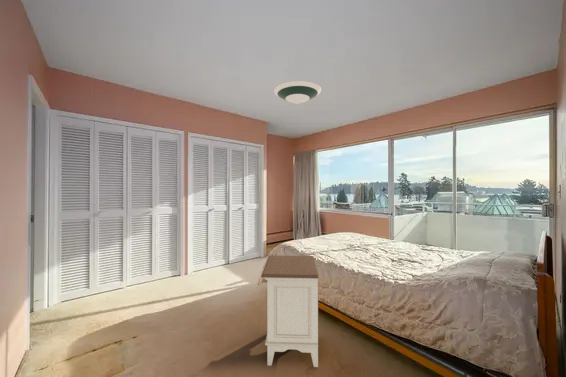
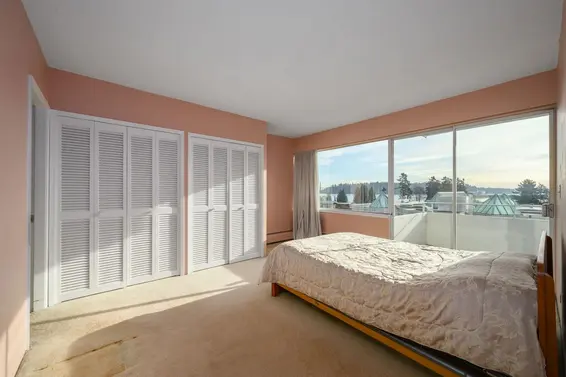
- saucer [273,80,322,105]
- nightstand [260,255,319,368]
